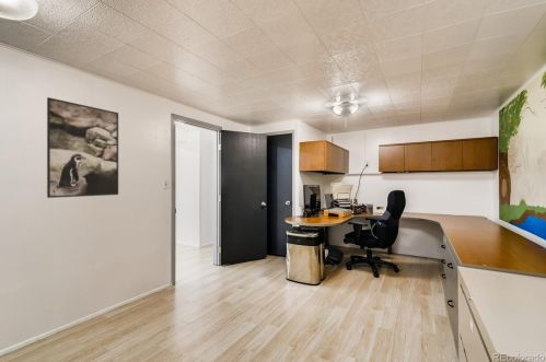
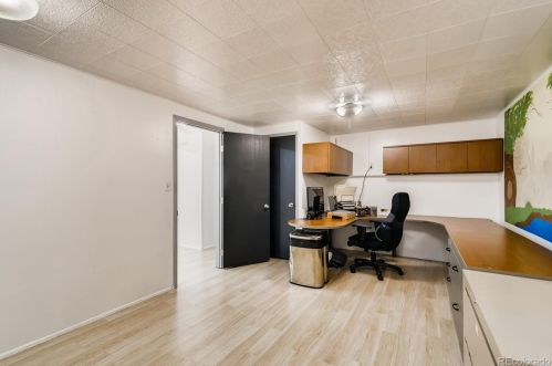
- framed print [46,96,119,199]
